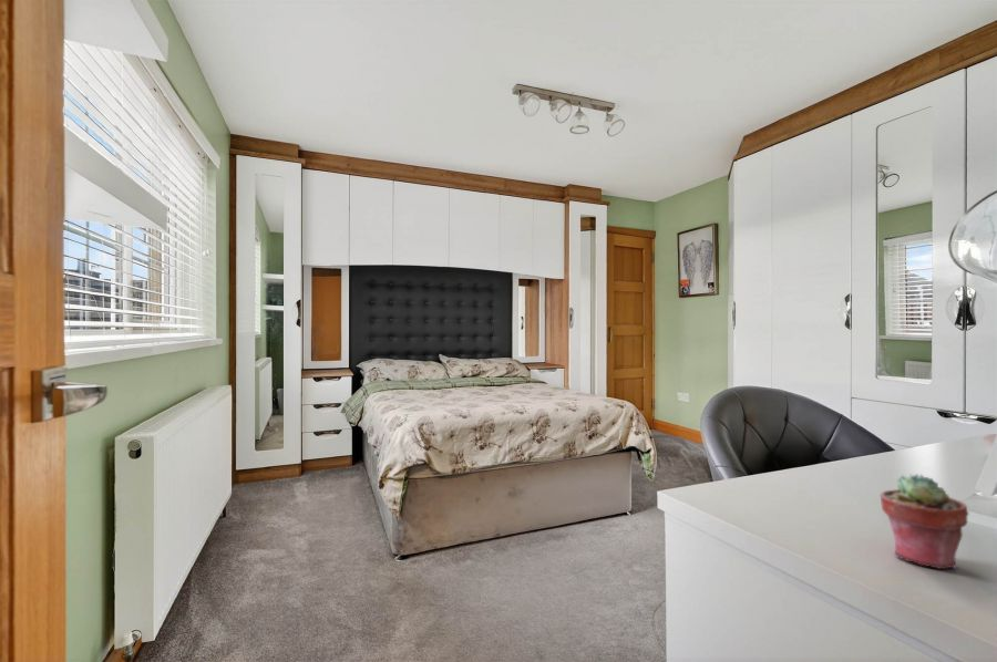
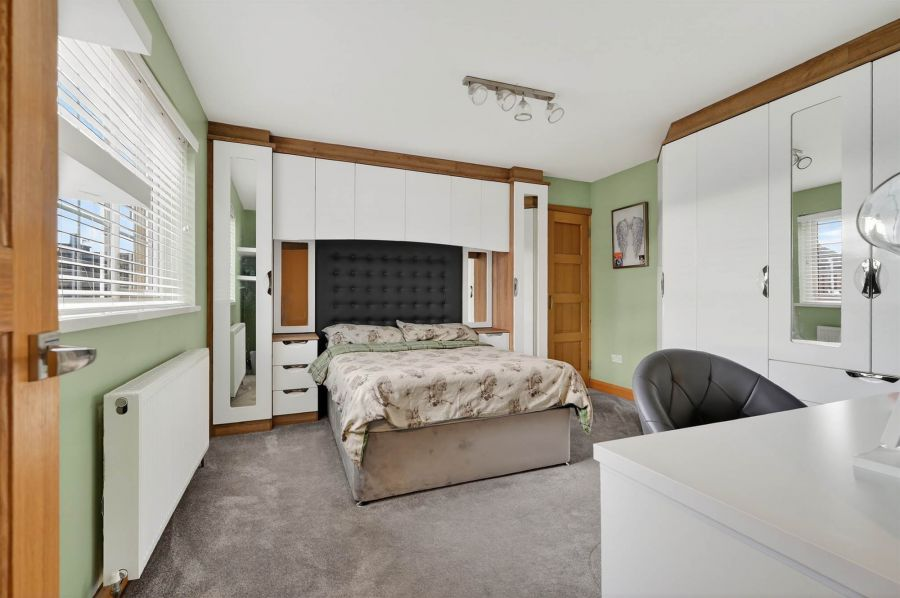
- potted succulent [880,473,970,570]
